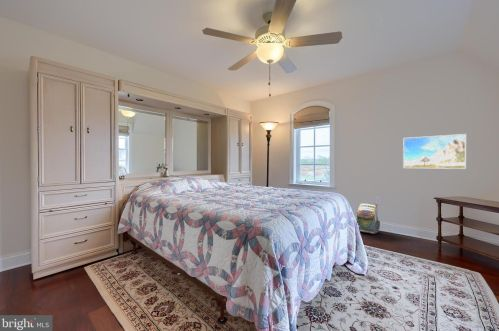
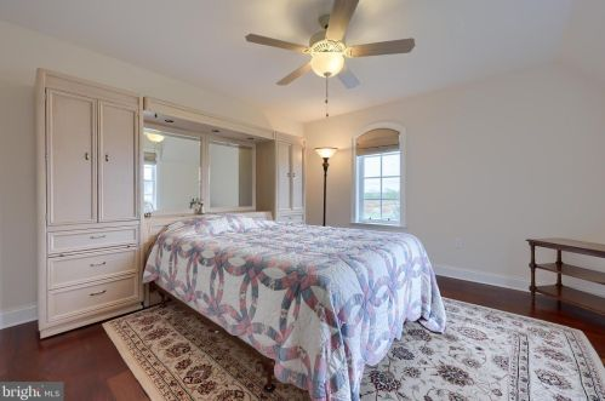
- backpack [356,202,381,235]
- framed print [402,133,467,170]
